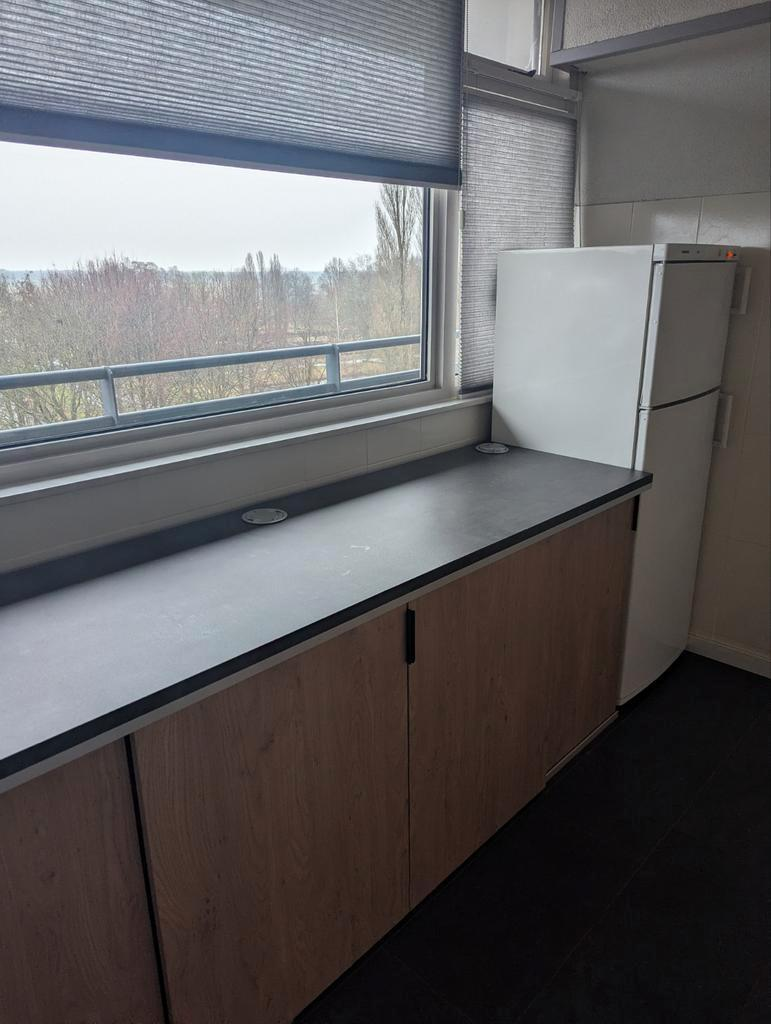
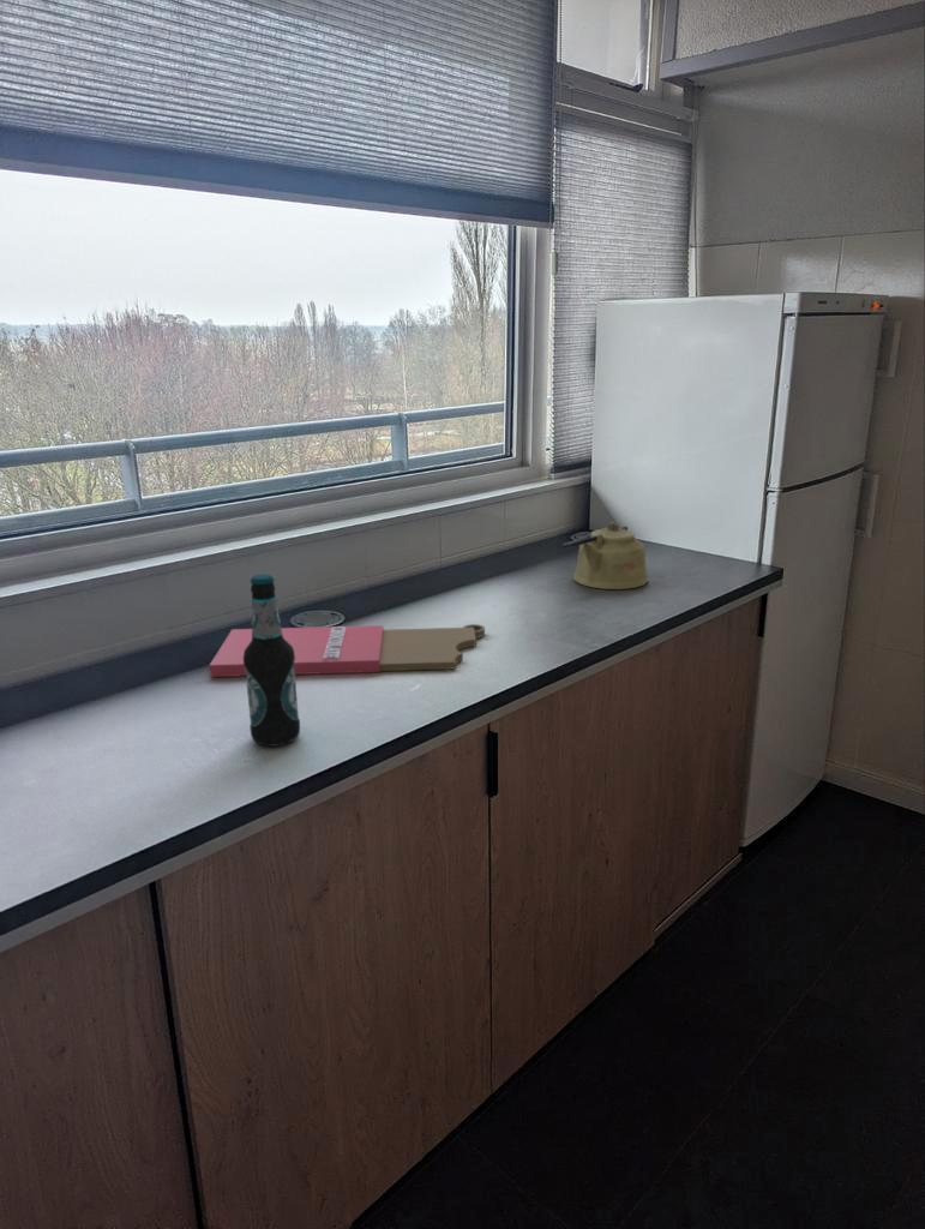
+ kettle [561,521,649,590]
+ bottle [244,574,301,748]
+ cutting board [209,623,486,678]
